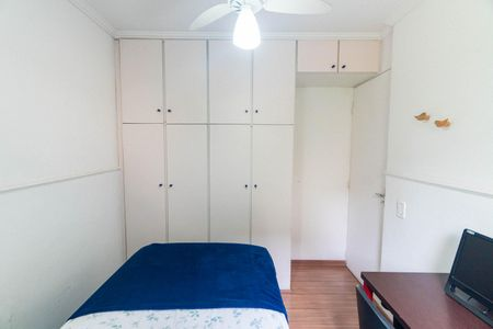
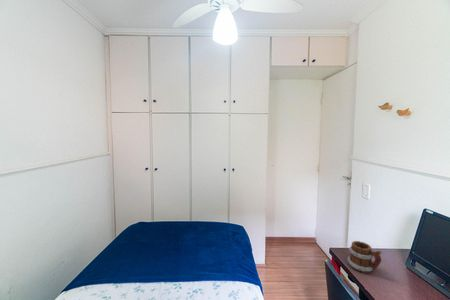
+ mug [346,240,383,274]
